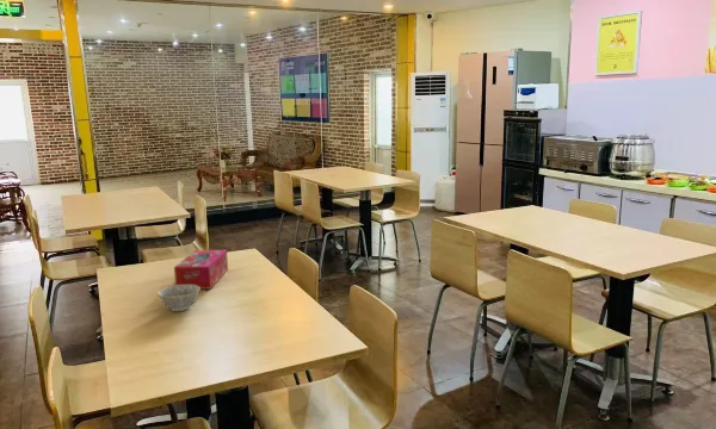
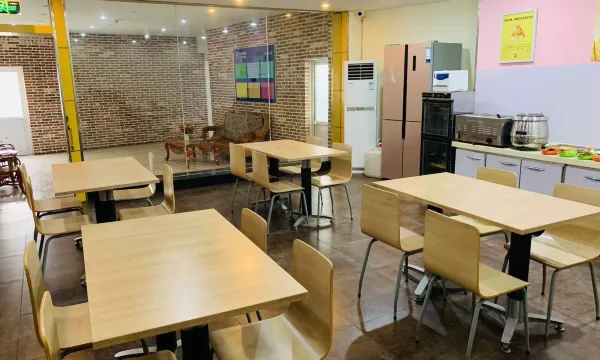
- tissue box [173,249,229,290]
- bowl [156,285,202,312]
